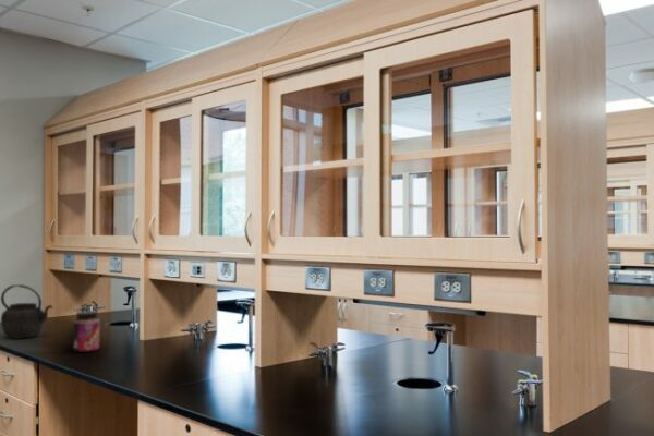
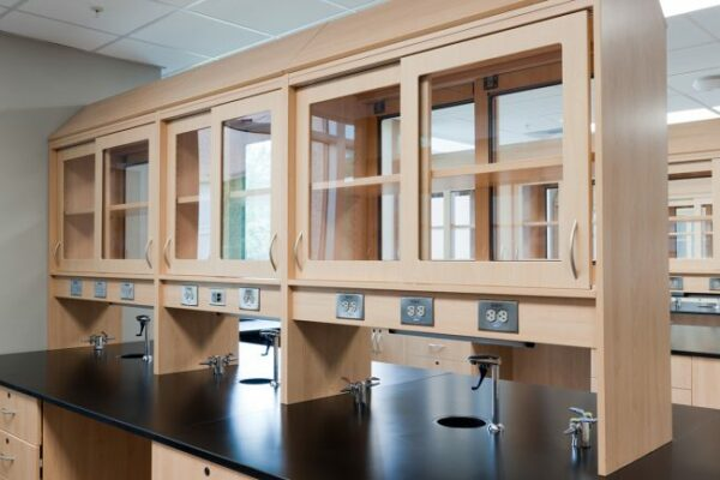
- jar [73,310,101,353]
- kettle [0,283,55,340]
